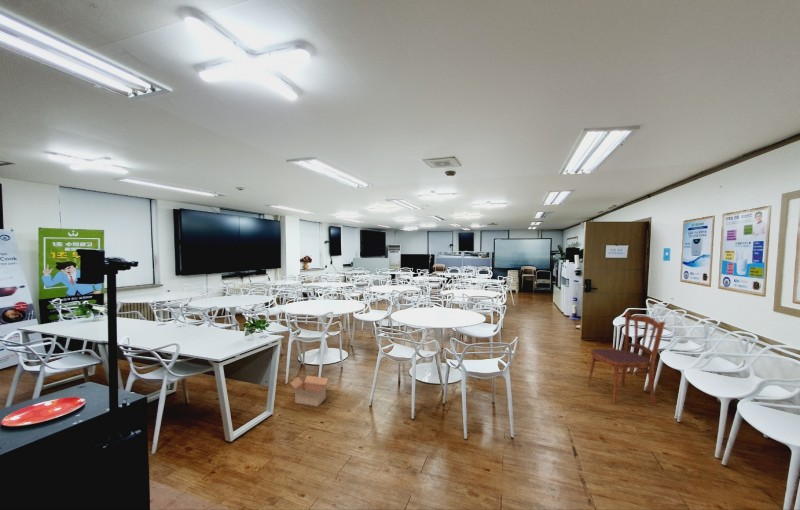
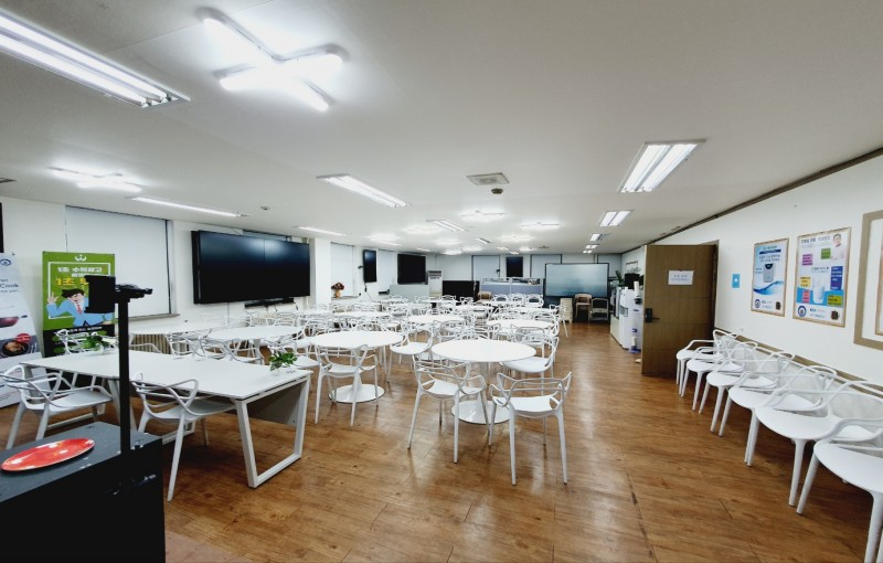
- dining chair [587,311,666,405]
- cardboard box [289,375,329,408]
